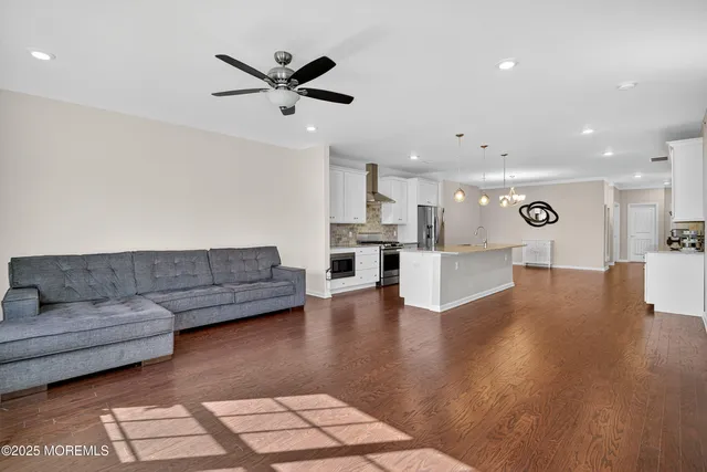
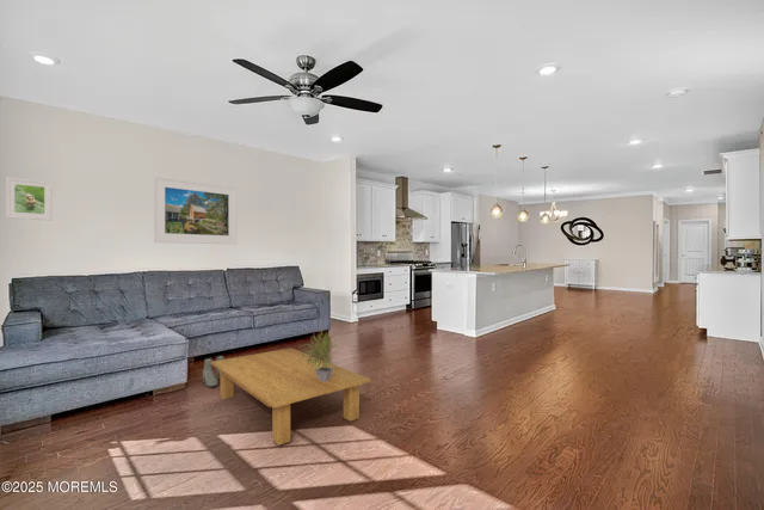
+ boots [202,355,226,388]
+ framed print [5,176,54,221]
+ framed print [153,176,238,245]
+ coffee table [210,348,372,447]
+ potted plant [301,327,340,382]
